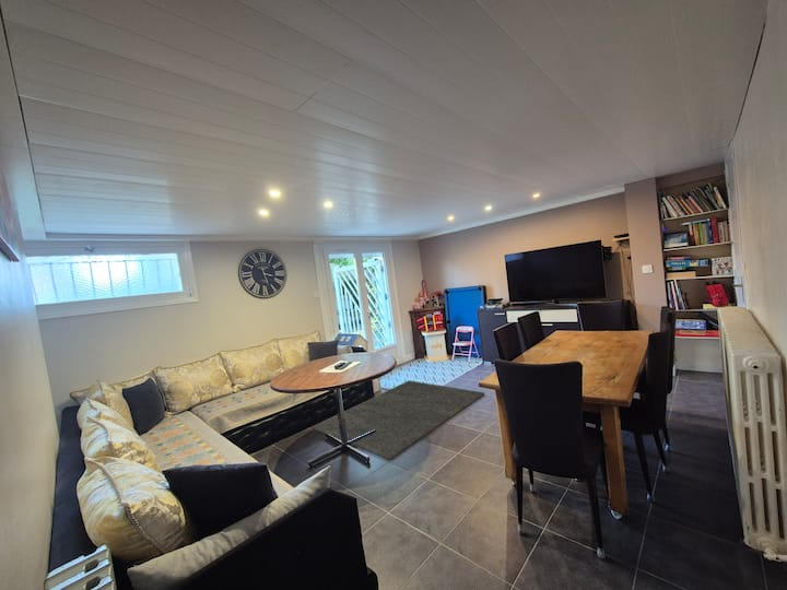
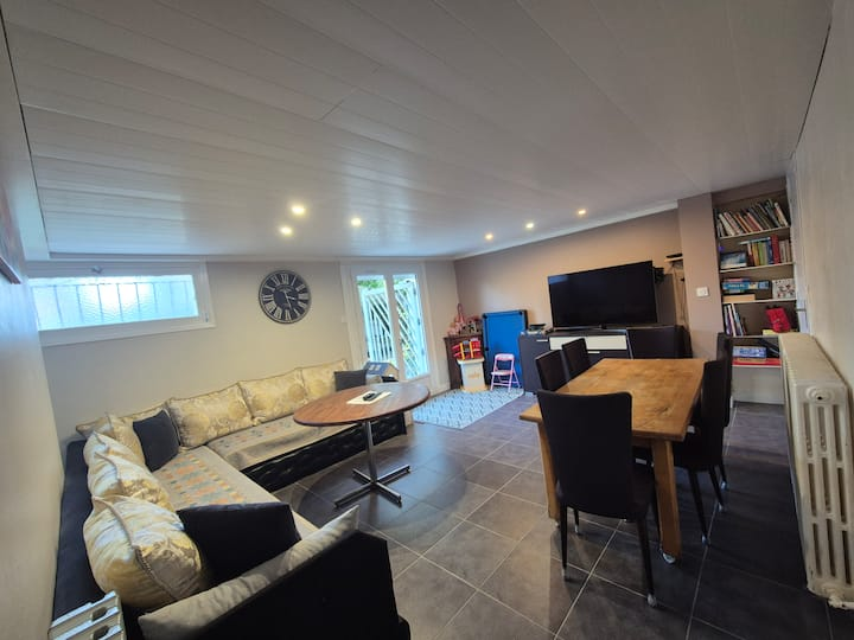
- rug [312,379,485,462]
